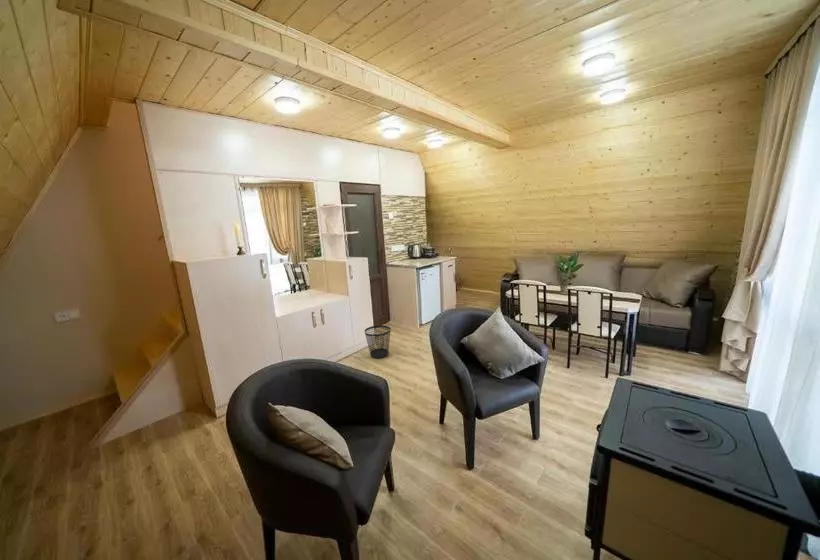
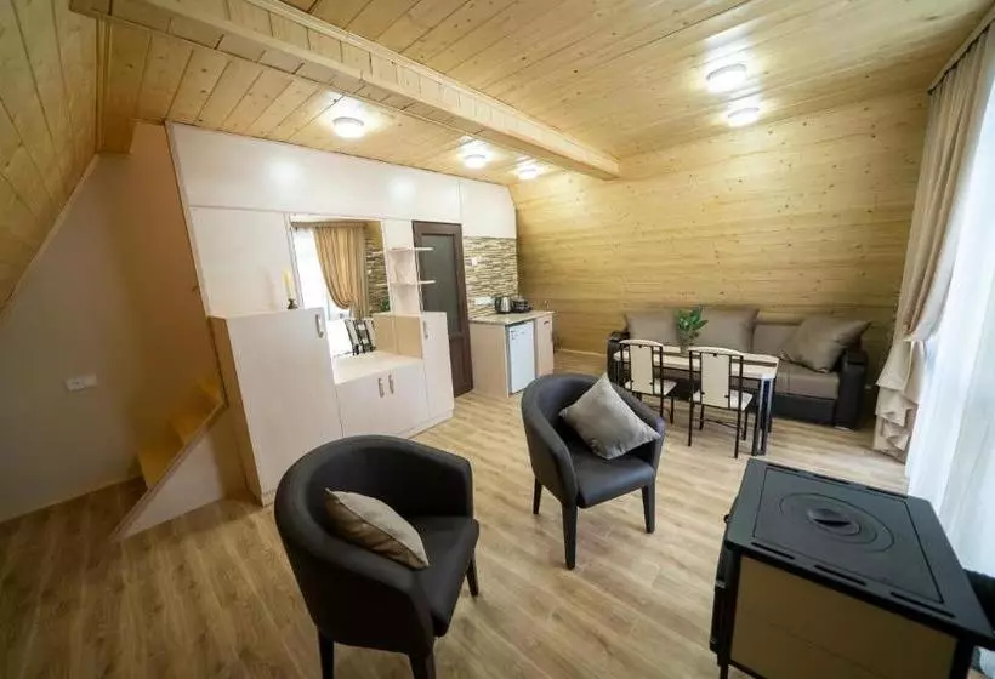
- wastebasket [364,324,392,359]
